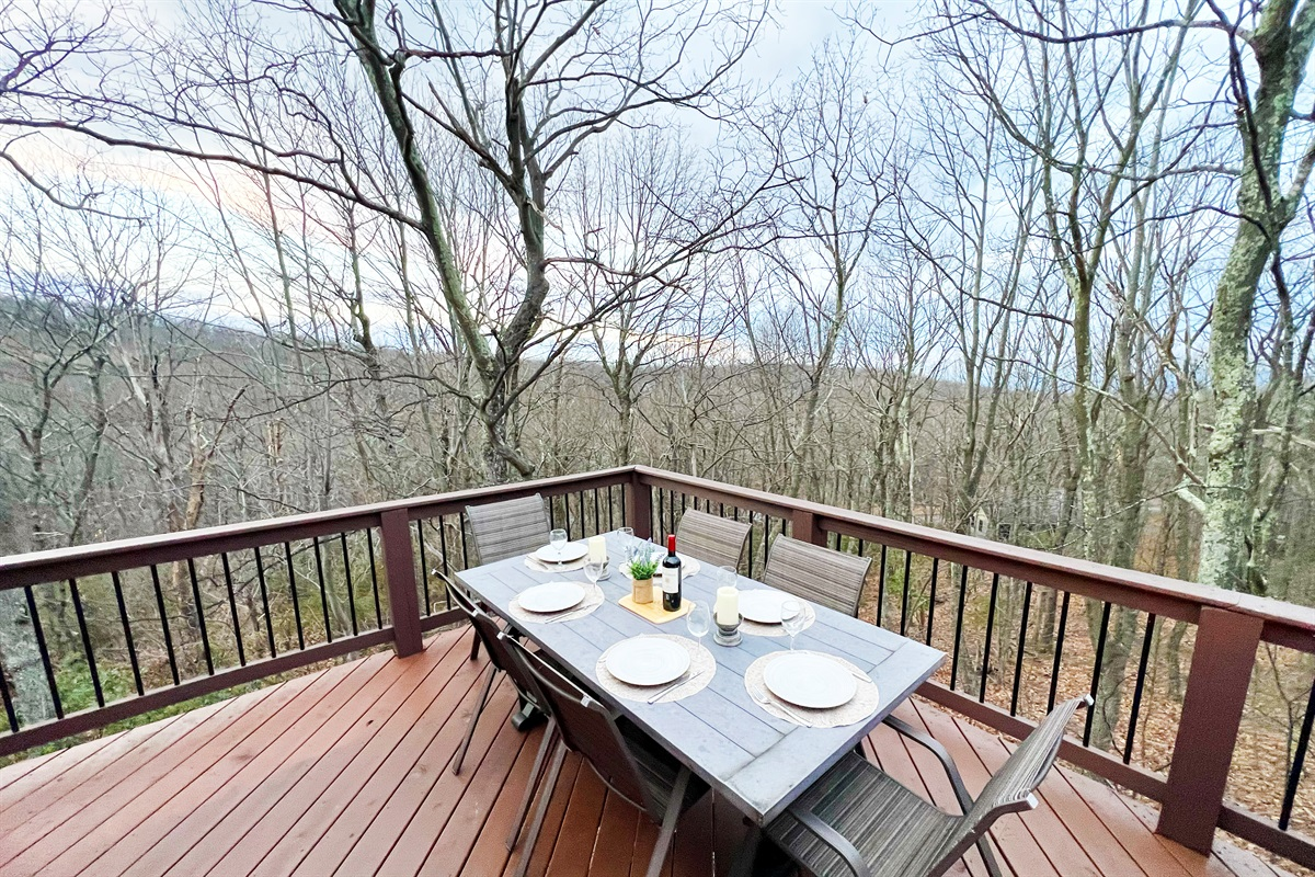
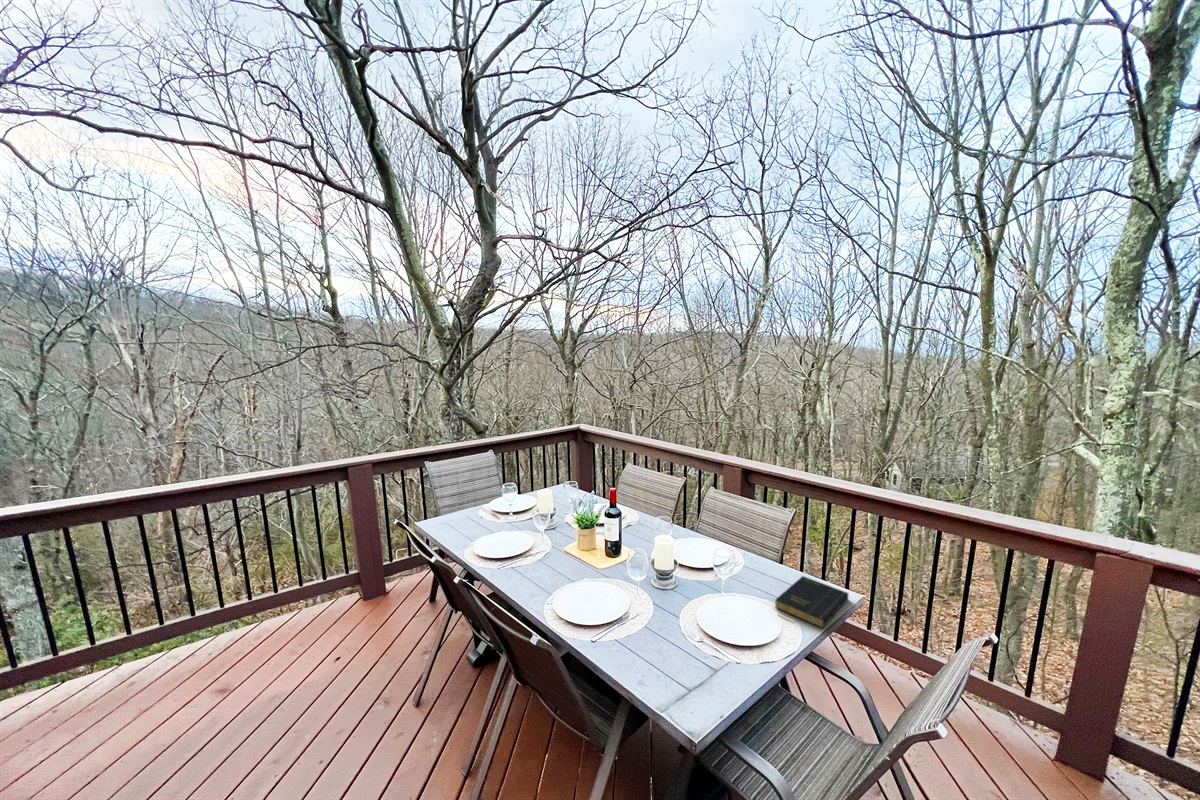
+ book [774,575,849,629]
